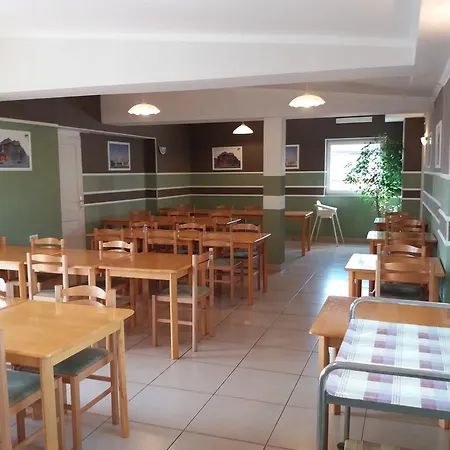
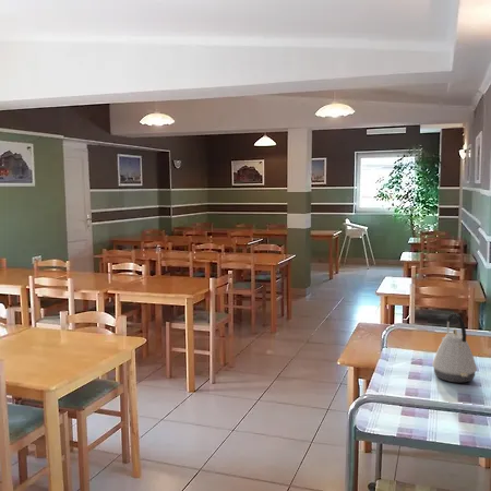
+ kettle [431,312,478,384]
